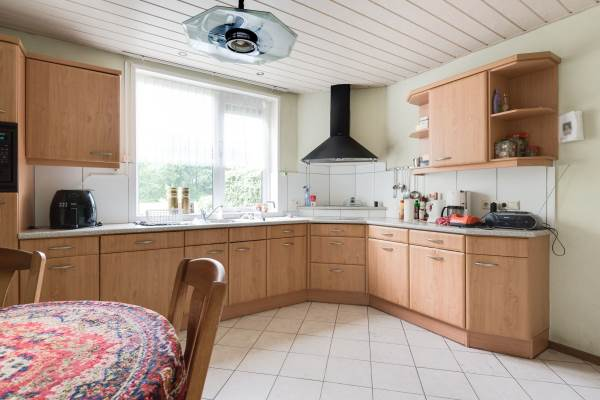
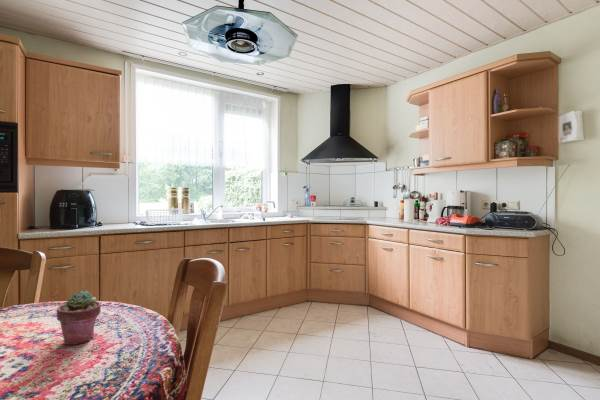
+ potted succulent [56,289,102,346]
